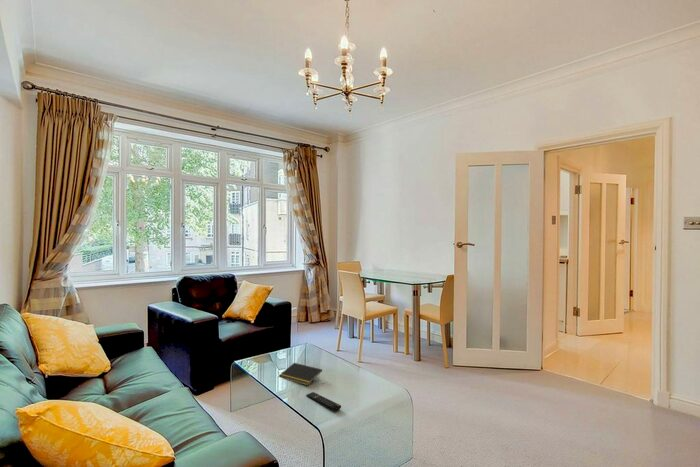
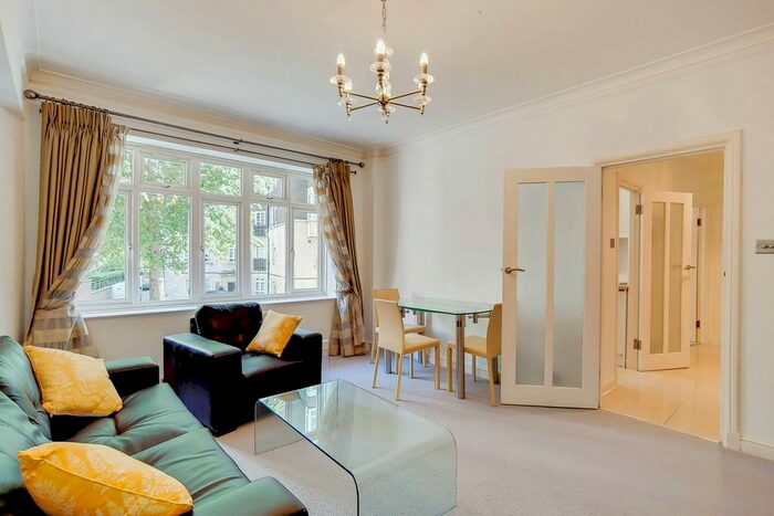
- notepad [278,362,323,386]
- remote control [305,391,342,412]
